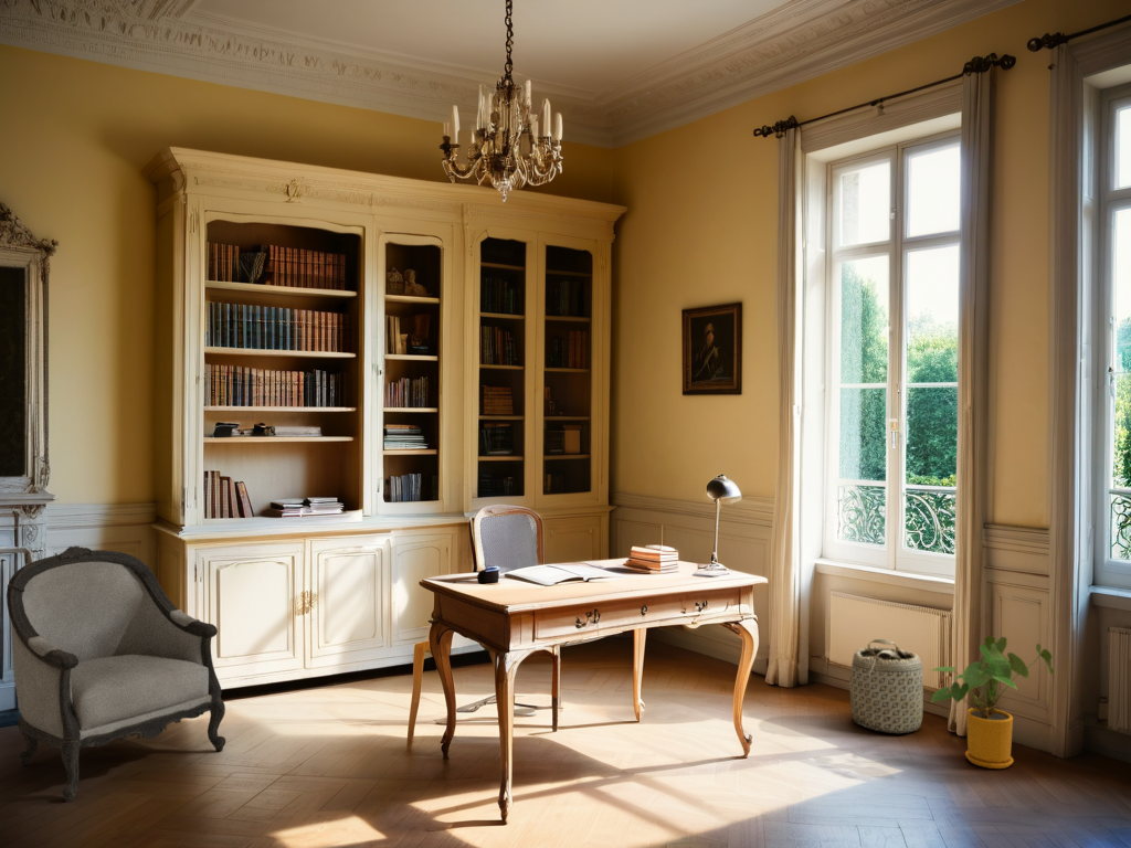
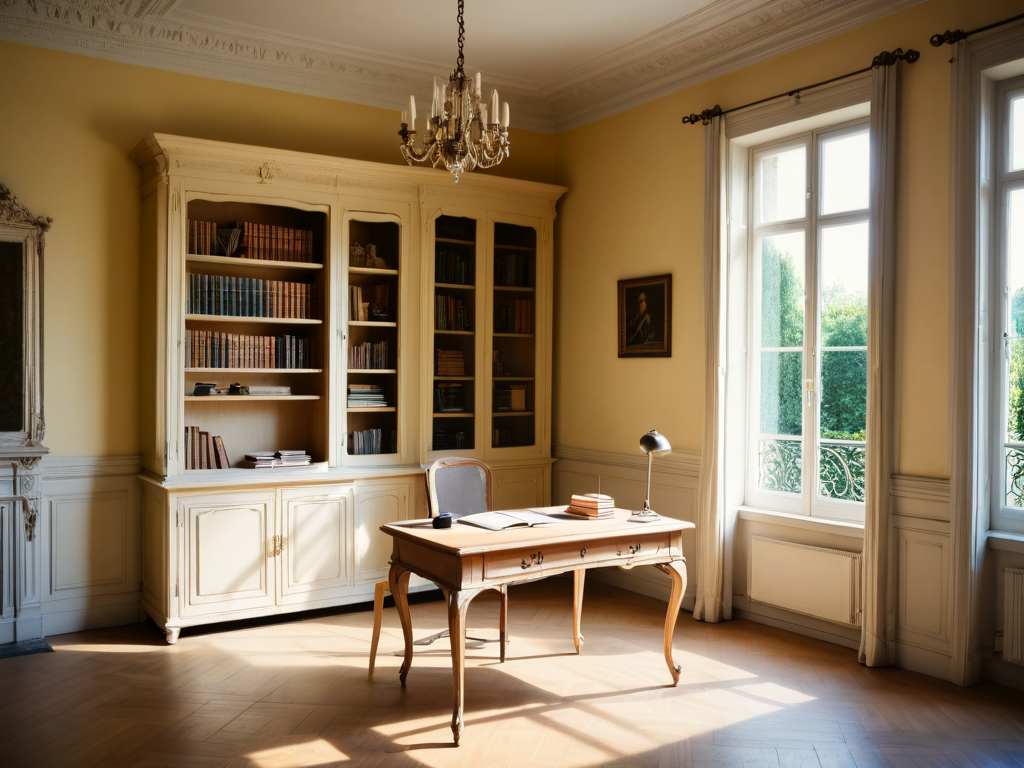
- basket [848,638,924,734]
- house plant [928,635,1056,770]
- armchair [6,544,226,803]
